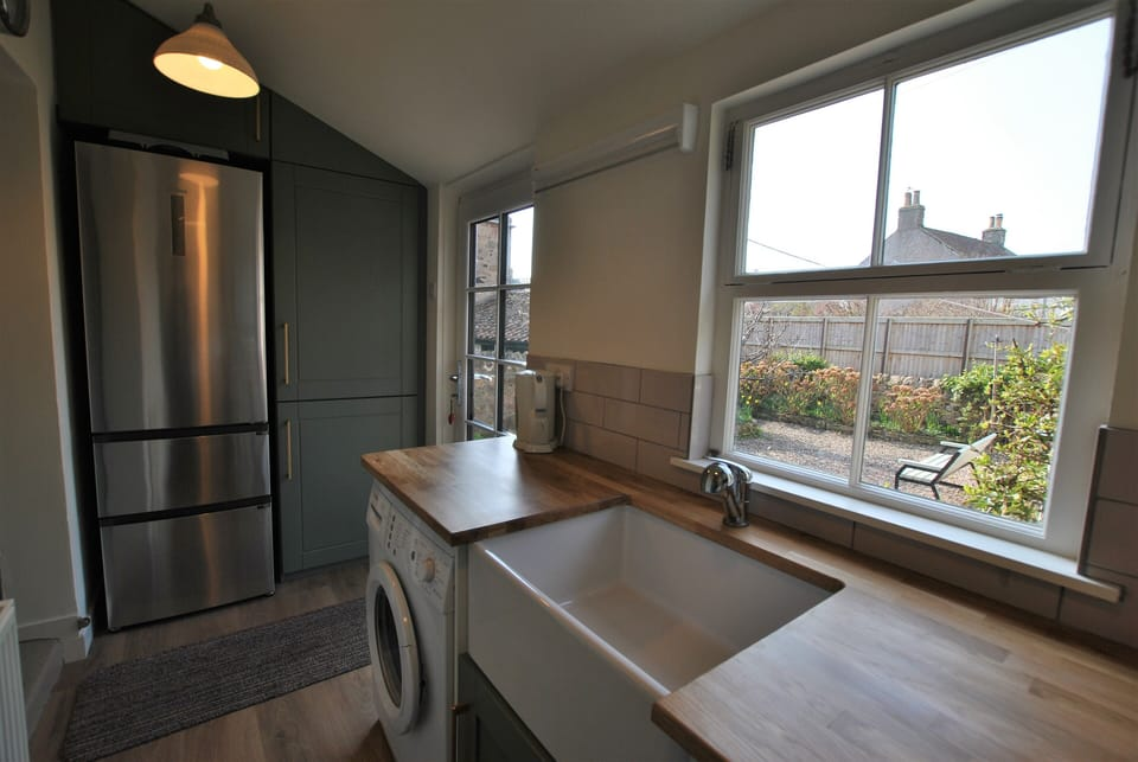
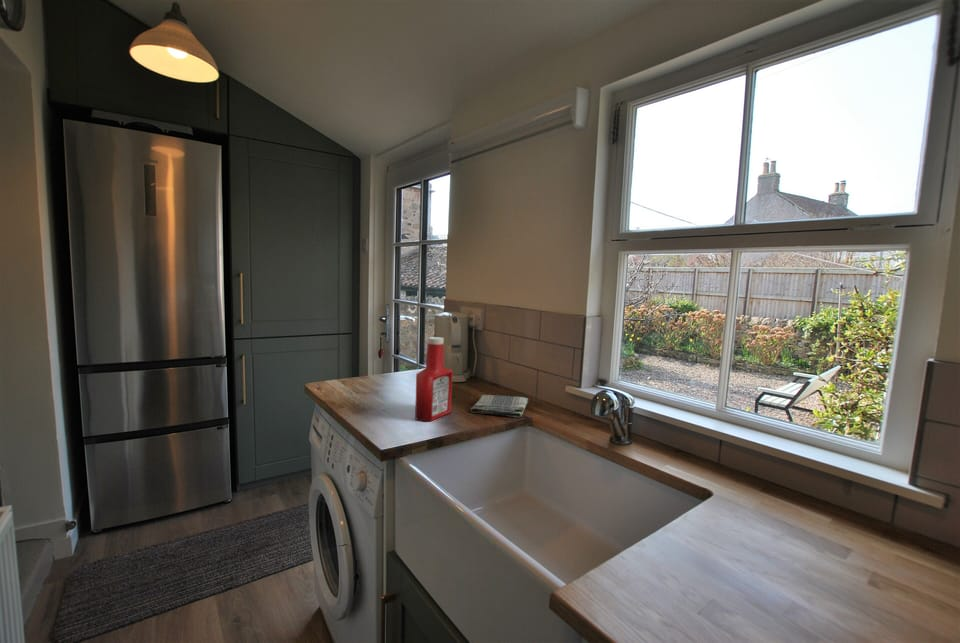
+ soap bottle [414,336,453,422]
+ dish towel [469,394,529,419]
